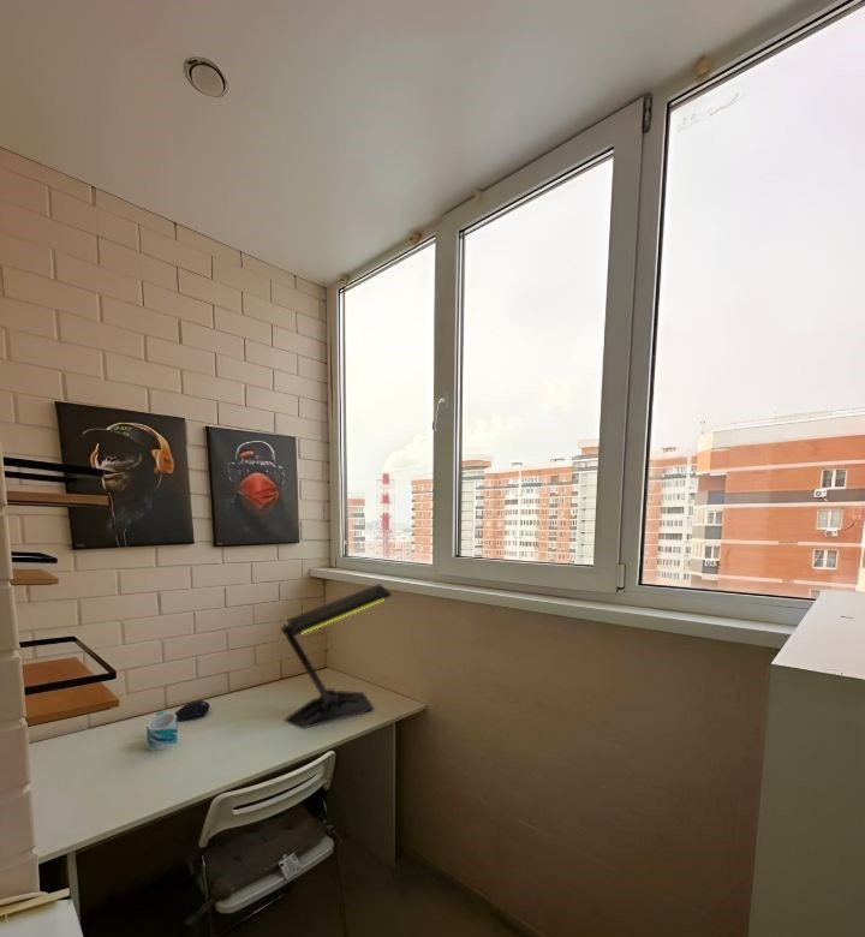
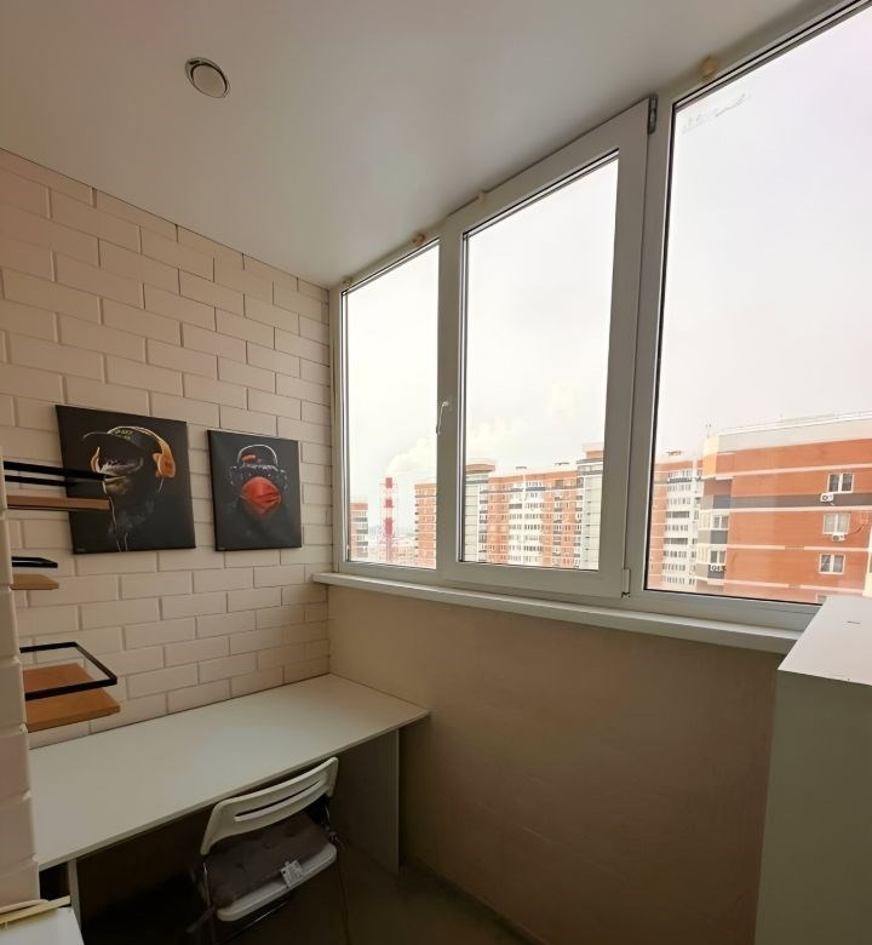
- computer mouse [174,699,211,723]
- desk lamp [280,583,393,730]
- mug [145,710,179,752]
